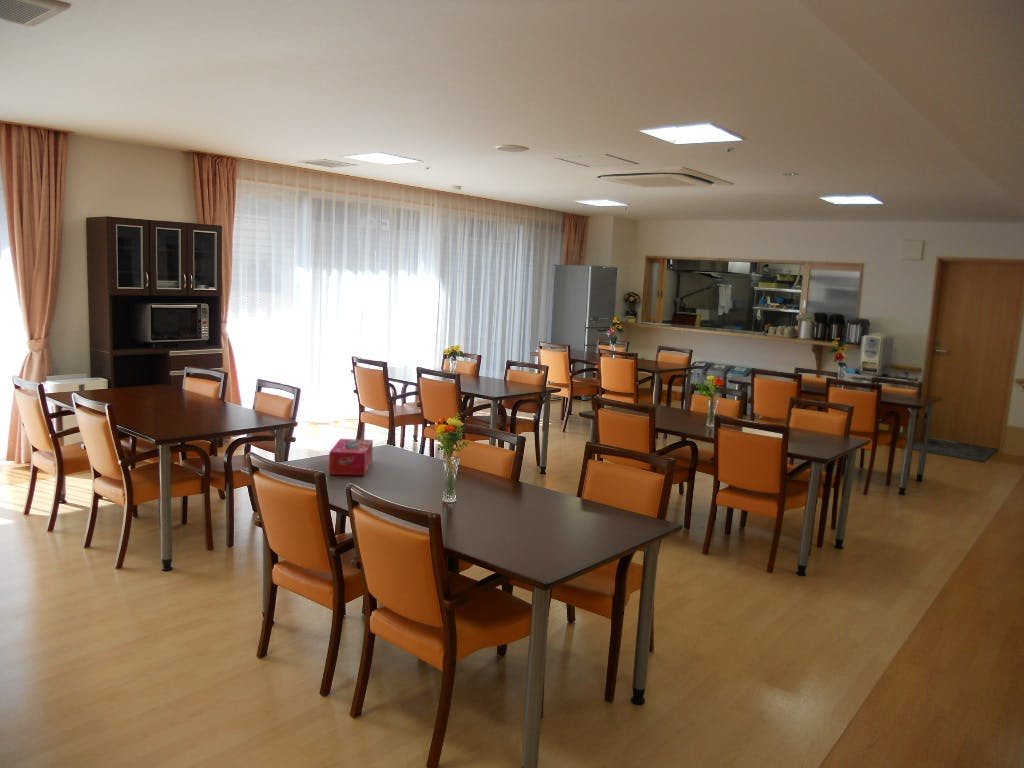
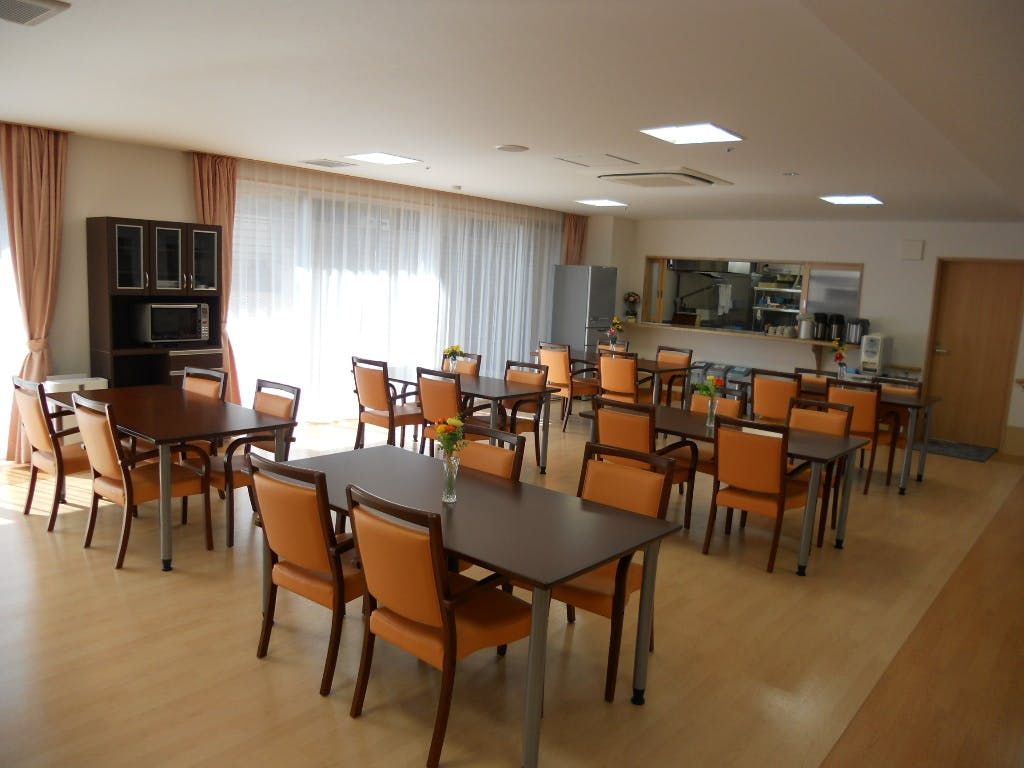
- tissue box [328,438,374,476]
